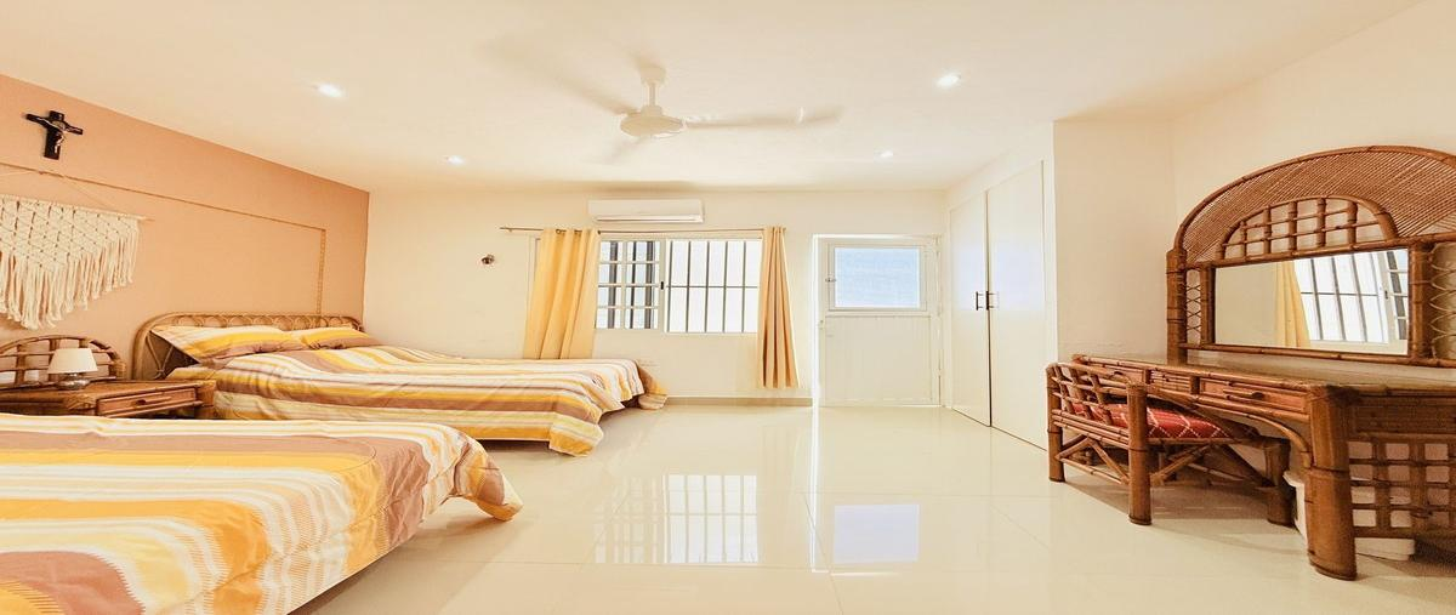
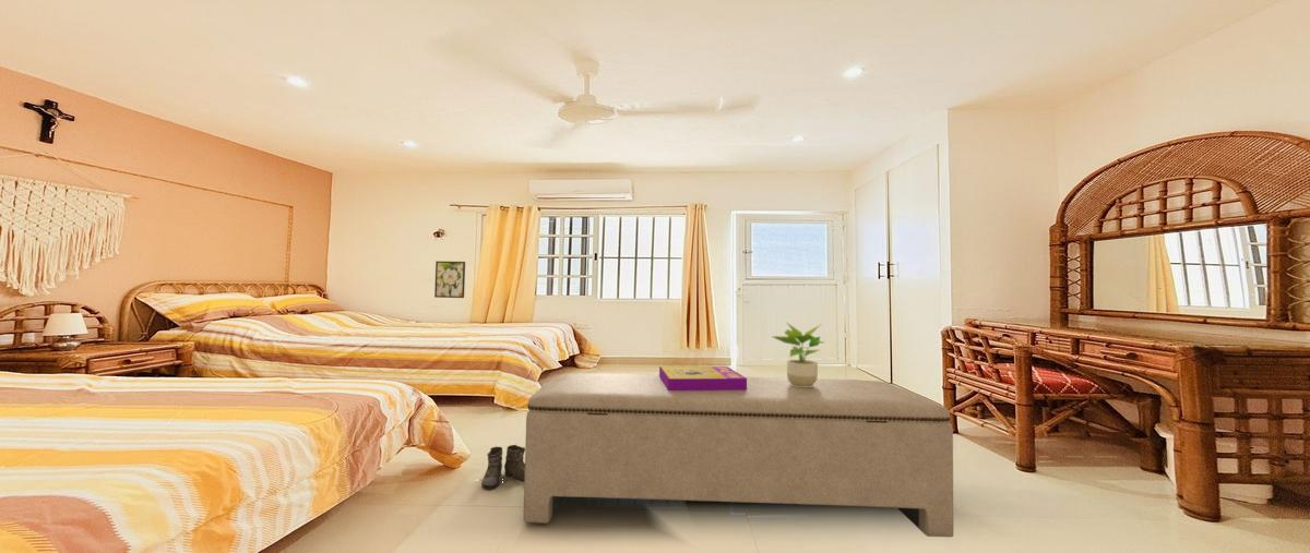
+ boots [480,444,525,490]
+ bench [522,372,954,538]
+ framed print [433,261,466,299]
+ decorative box [658,365,747,390]
+ potted plant [770,322,825,387]
